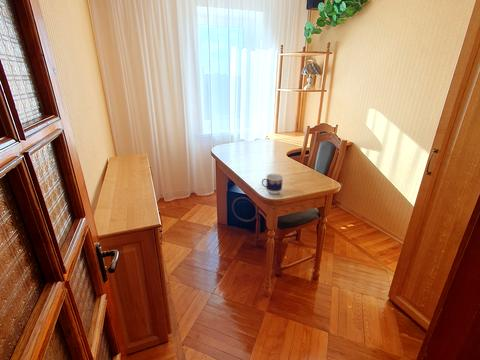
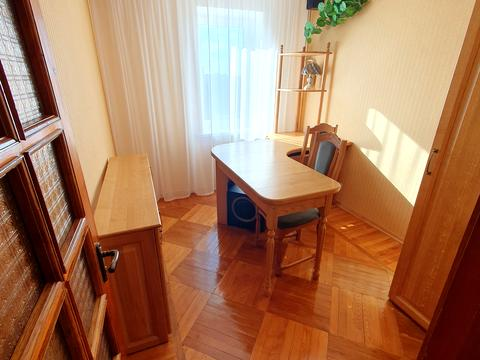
- cup [261,173,284,195]
